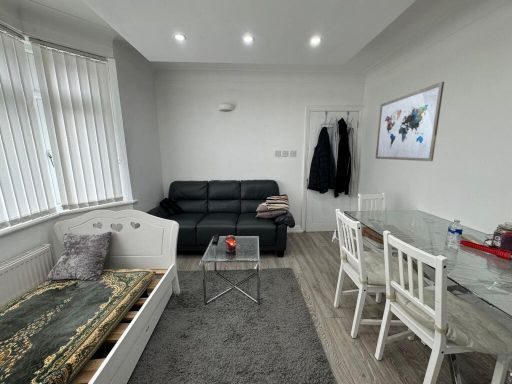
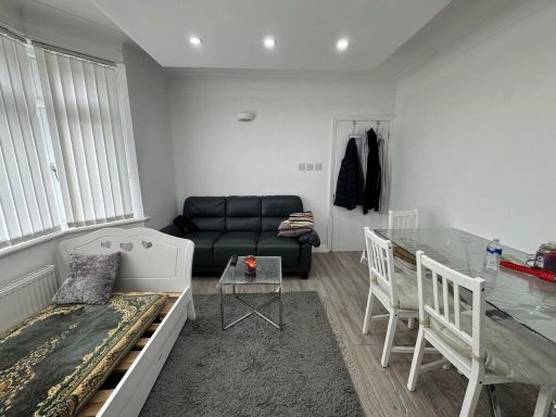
- wall art [374,81,445,162]
